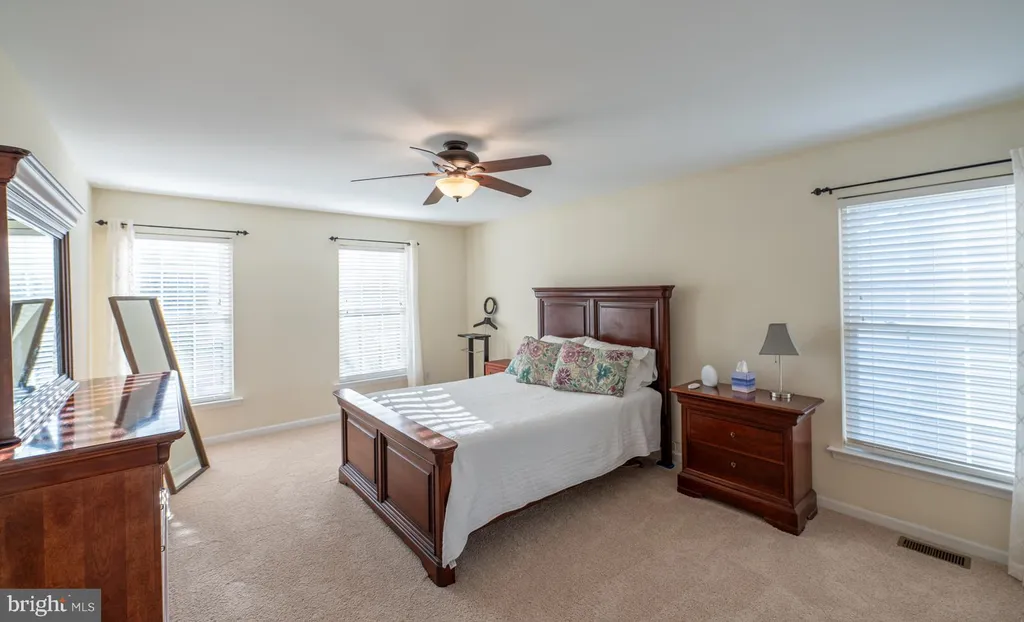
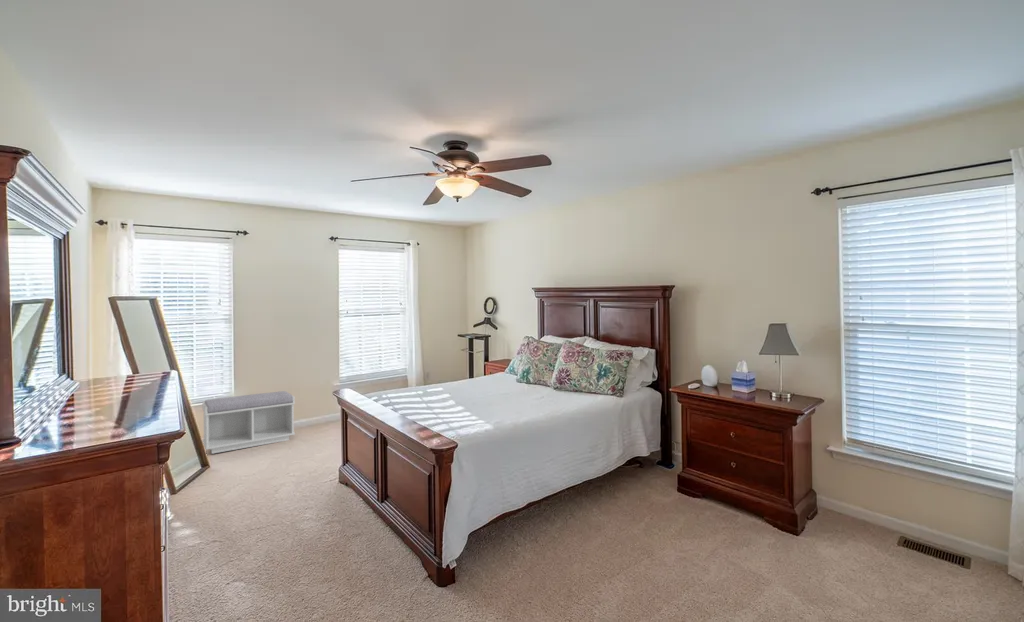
+ bench [201,390,296,455]
